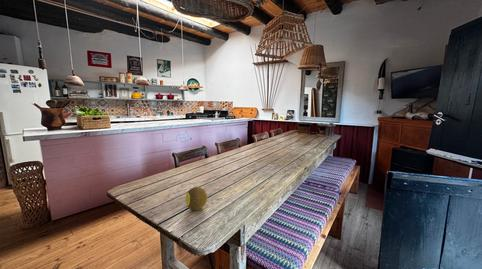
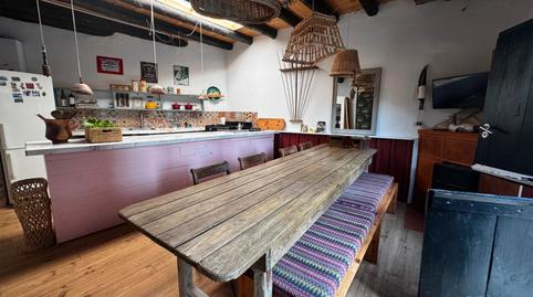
- fruit [184,186,208,211]
